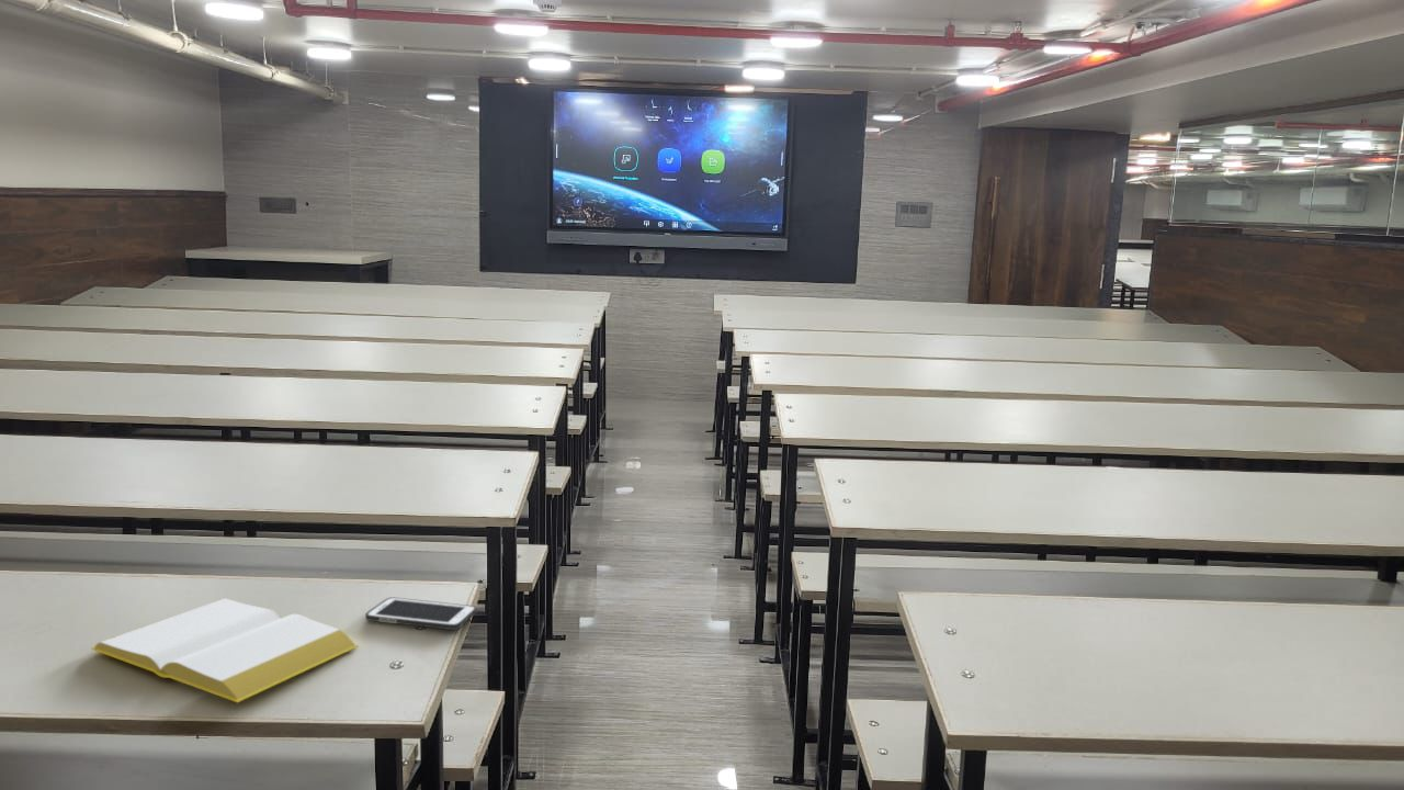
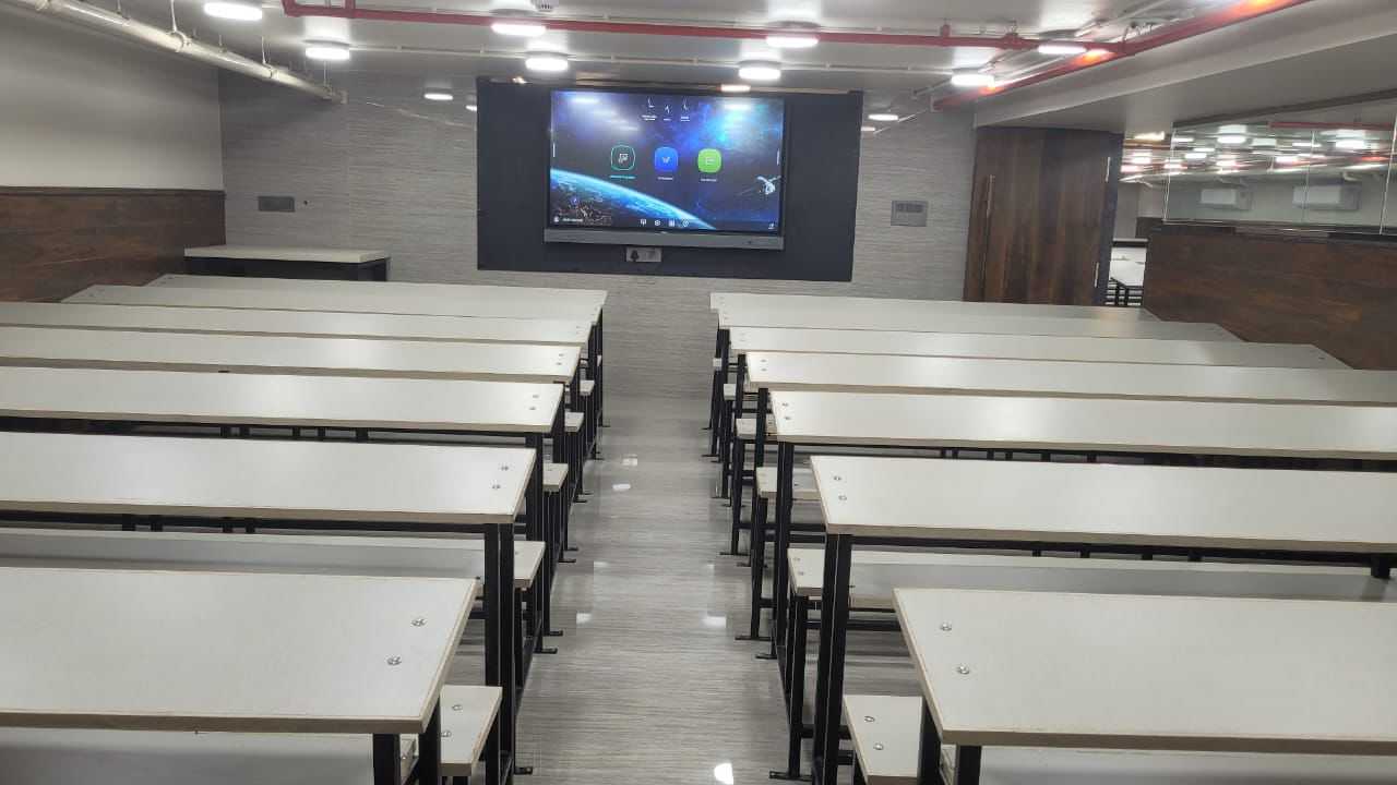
- notepad [90,597,360,703]
- cell phone [364,596,477,631]
